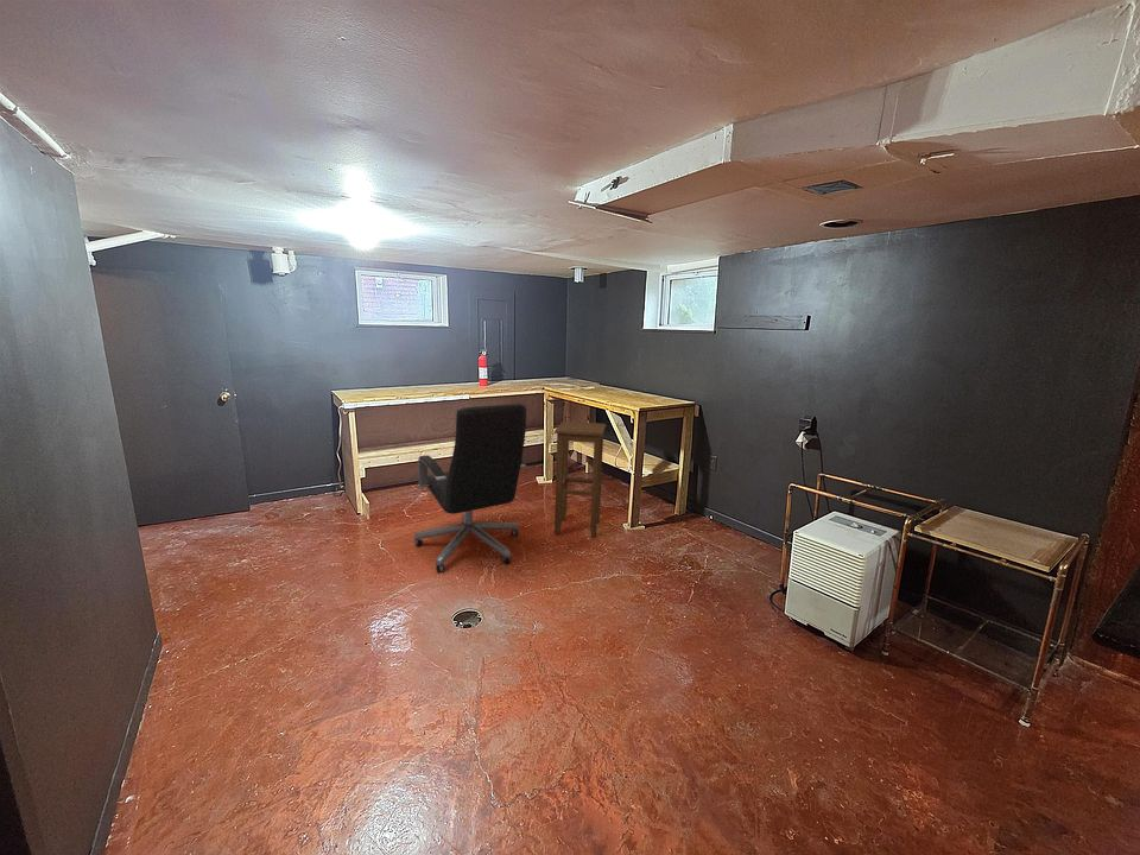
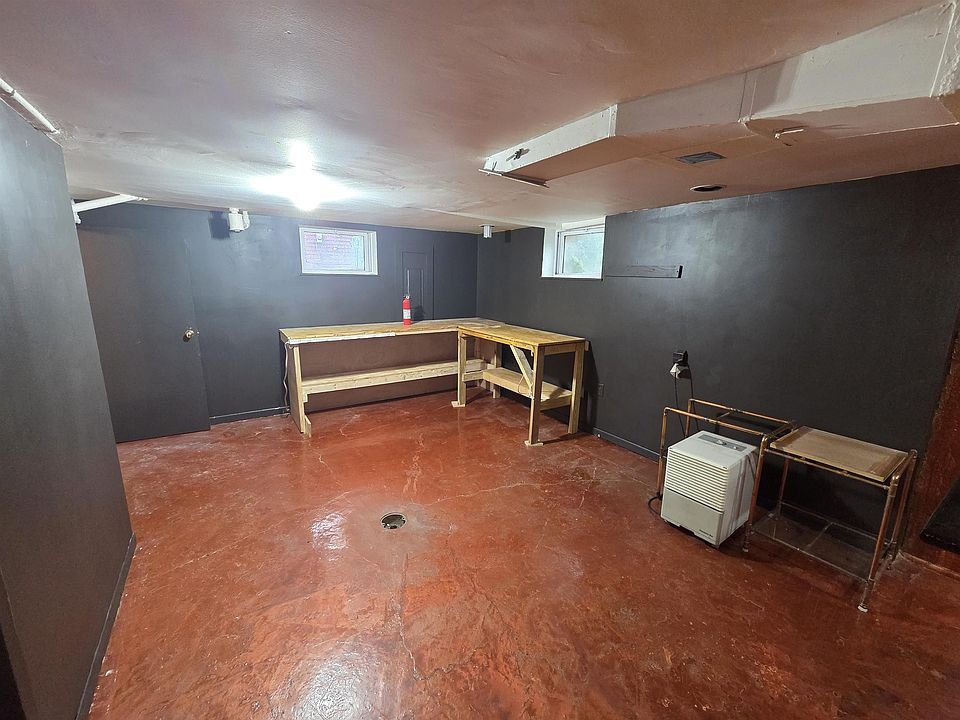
- office chair [413,403,527,574]
- stool [553,420,607,539]
